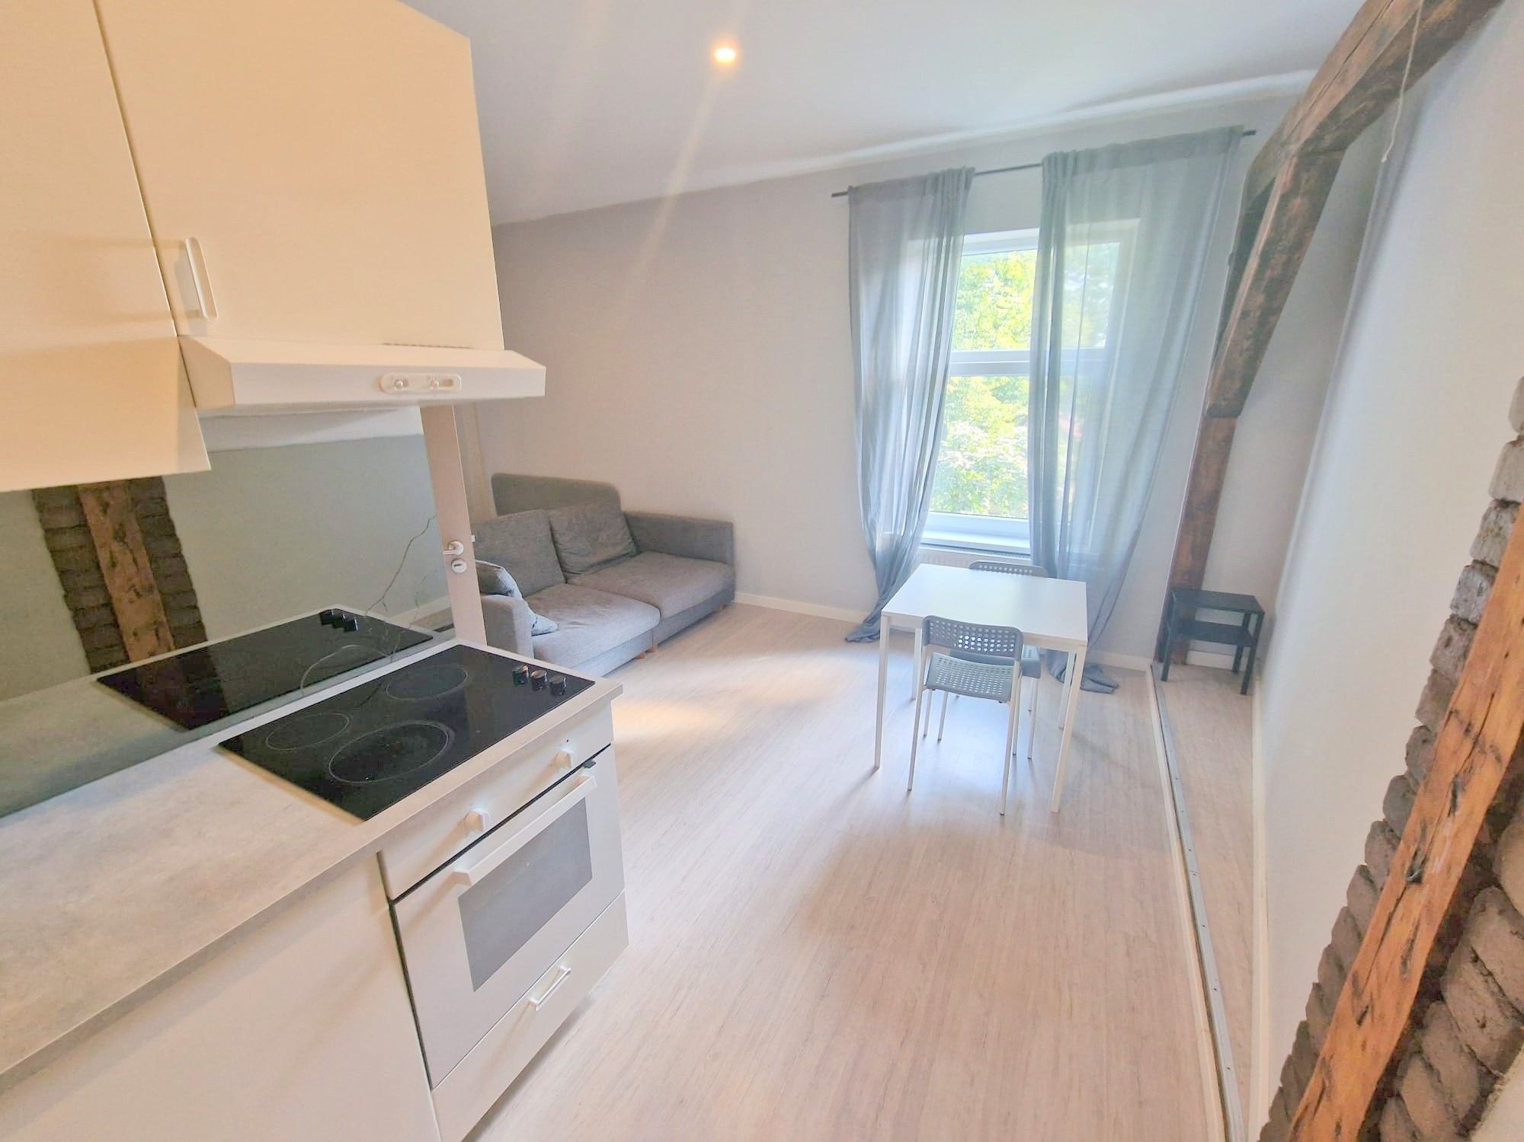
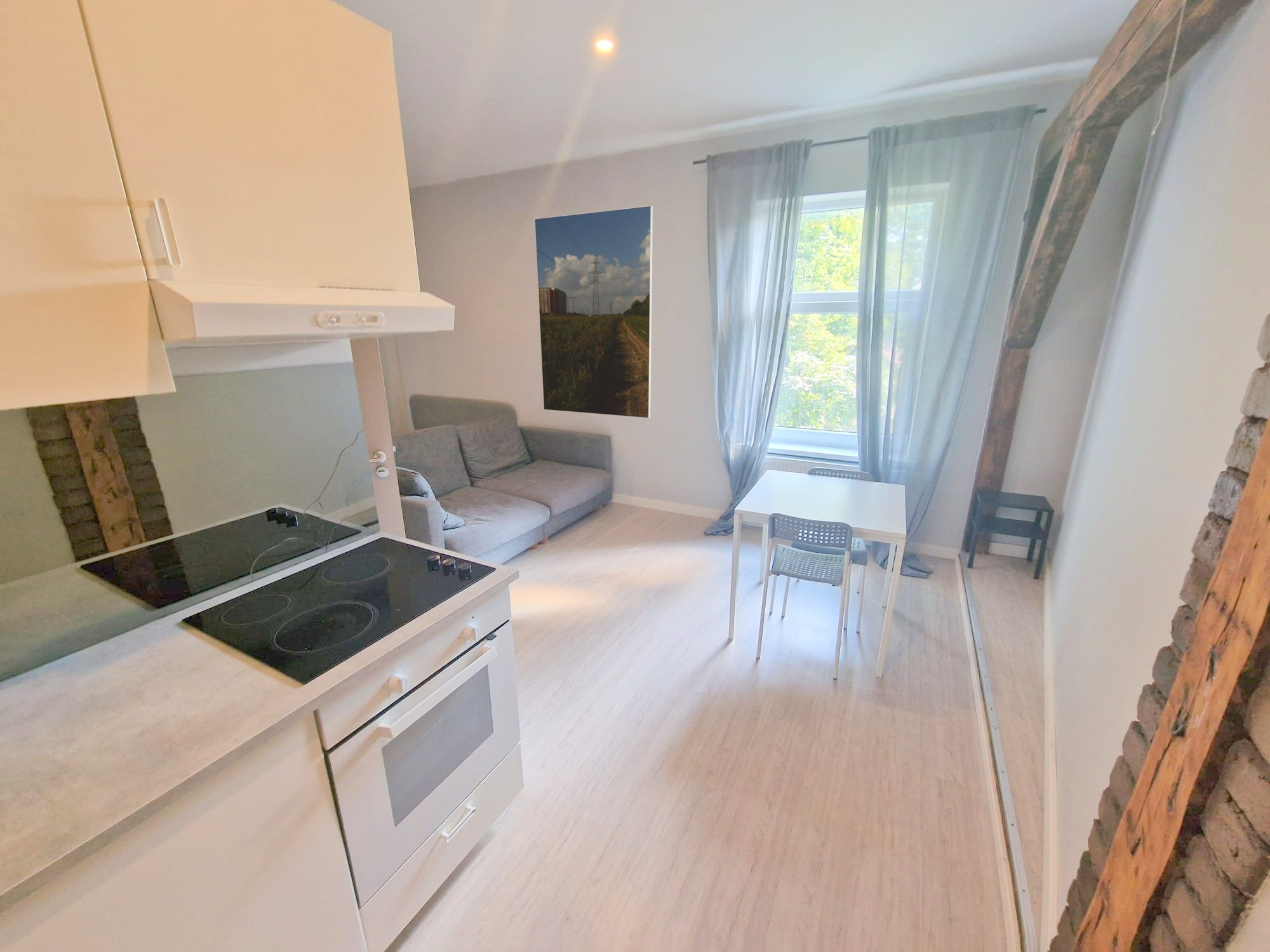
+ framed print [534,205,653,419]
